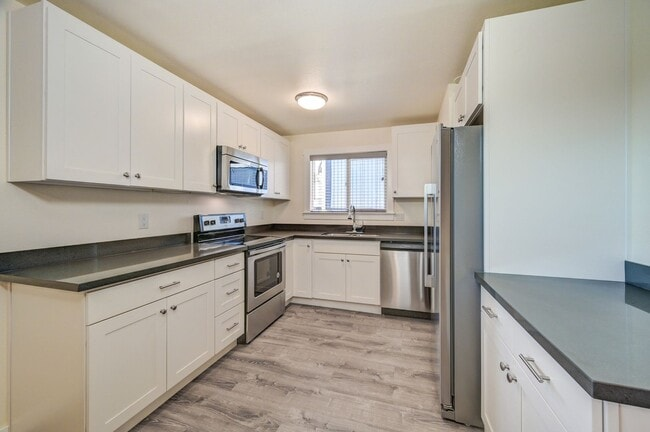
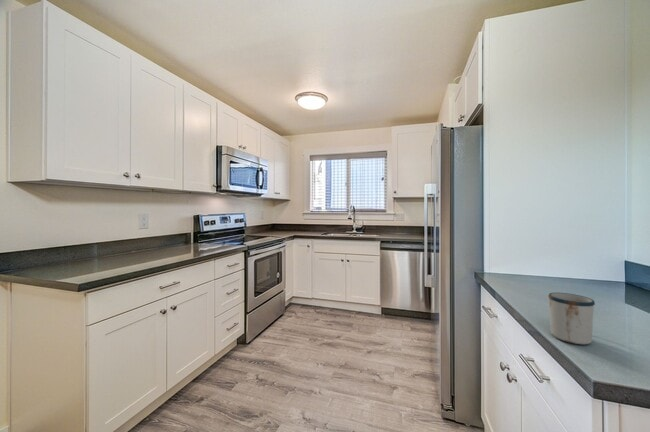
+ mug [547,292,596,345]
